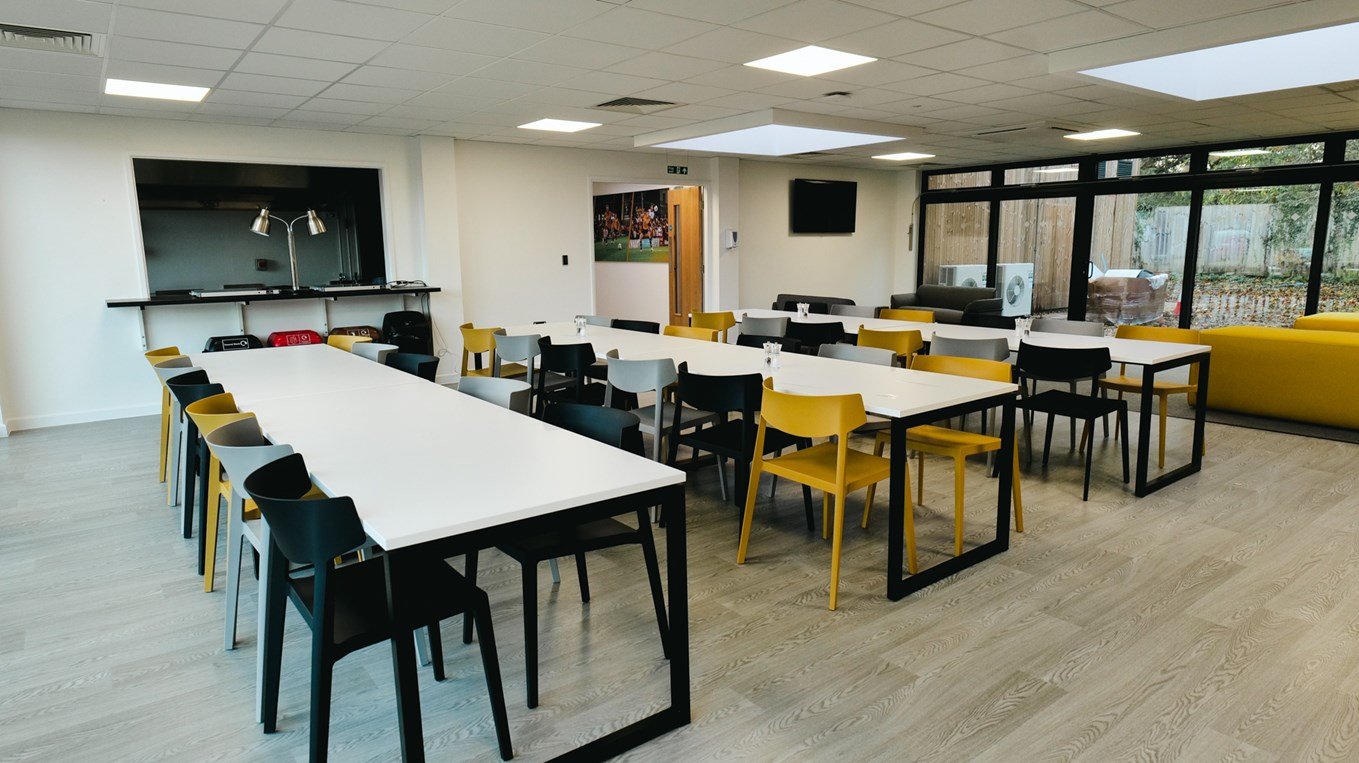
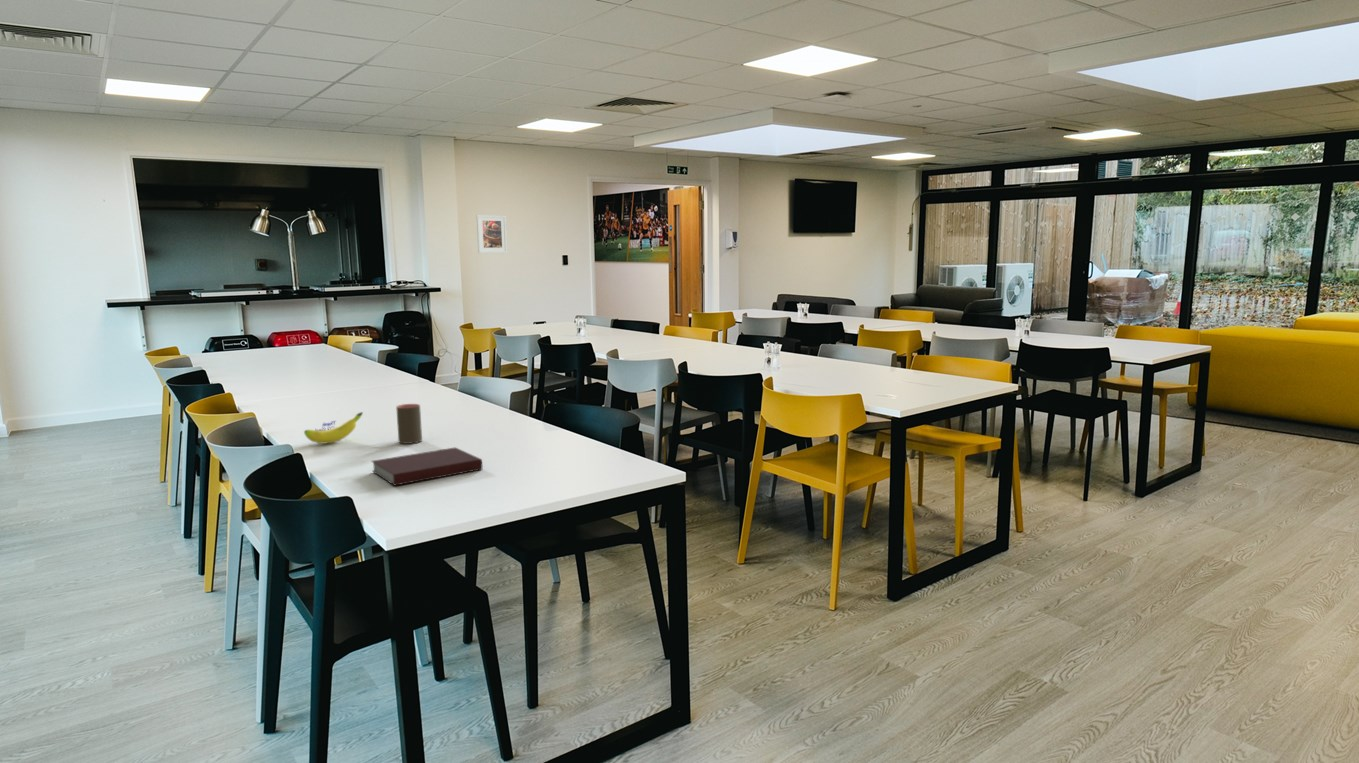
+ banana [303,411,364,444]
+ notebook [370,446,483,487]
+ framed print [476,214,508,254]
+ cup [395,403,423,445]
